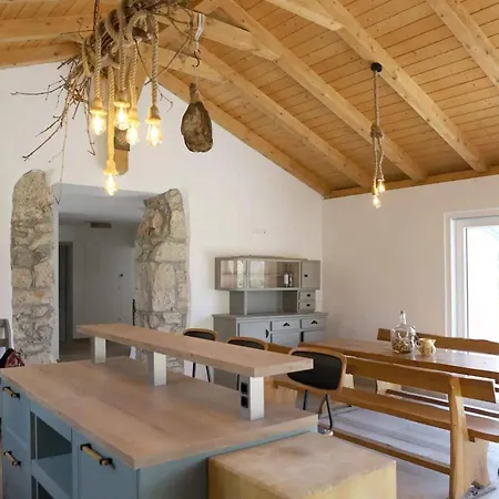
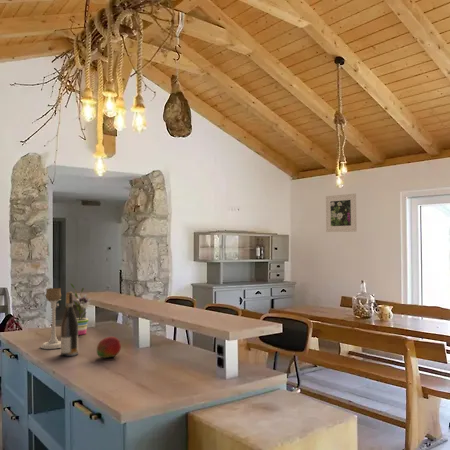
+ fruit [96,336,122,359]
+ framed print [325,193,358,233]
+ potted plant [70,282,92,336]
+ wine bottle [60,291,79,357]
+ candle holder [40,287,62,350]
